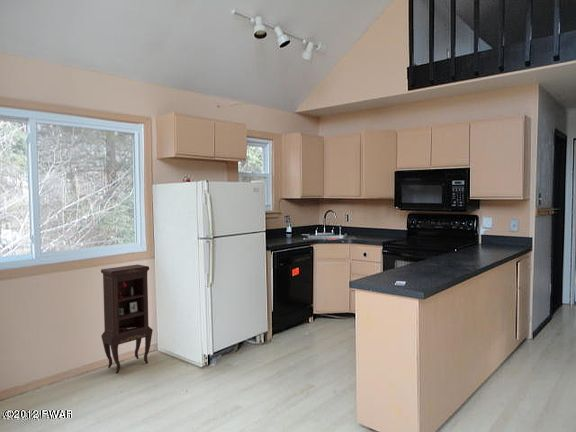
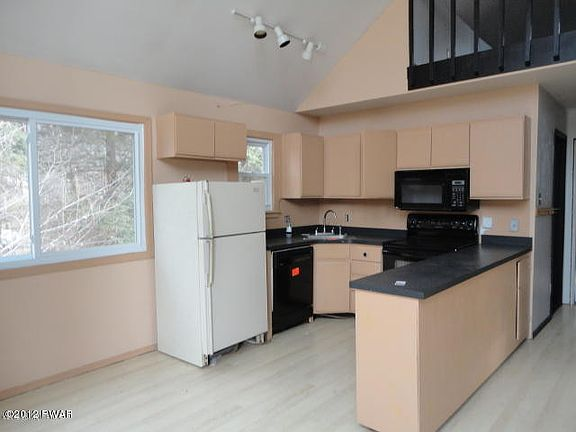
- cabinet [100,263,154,374]
